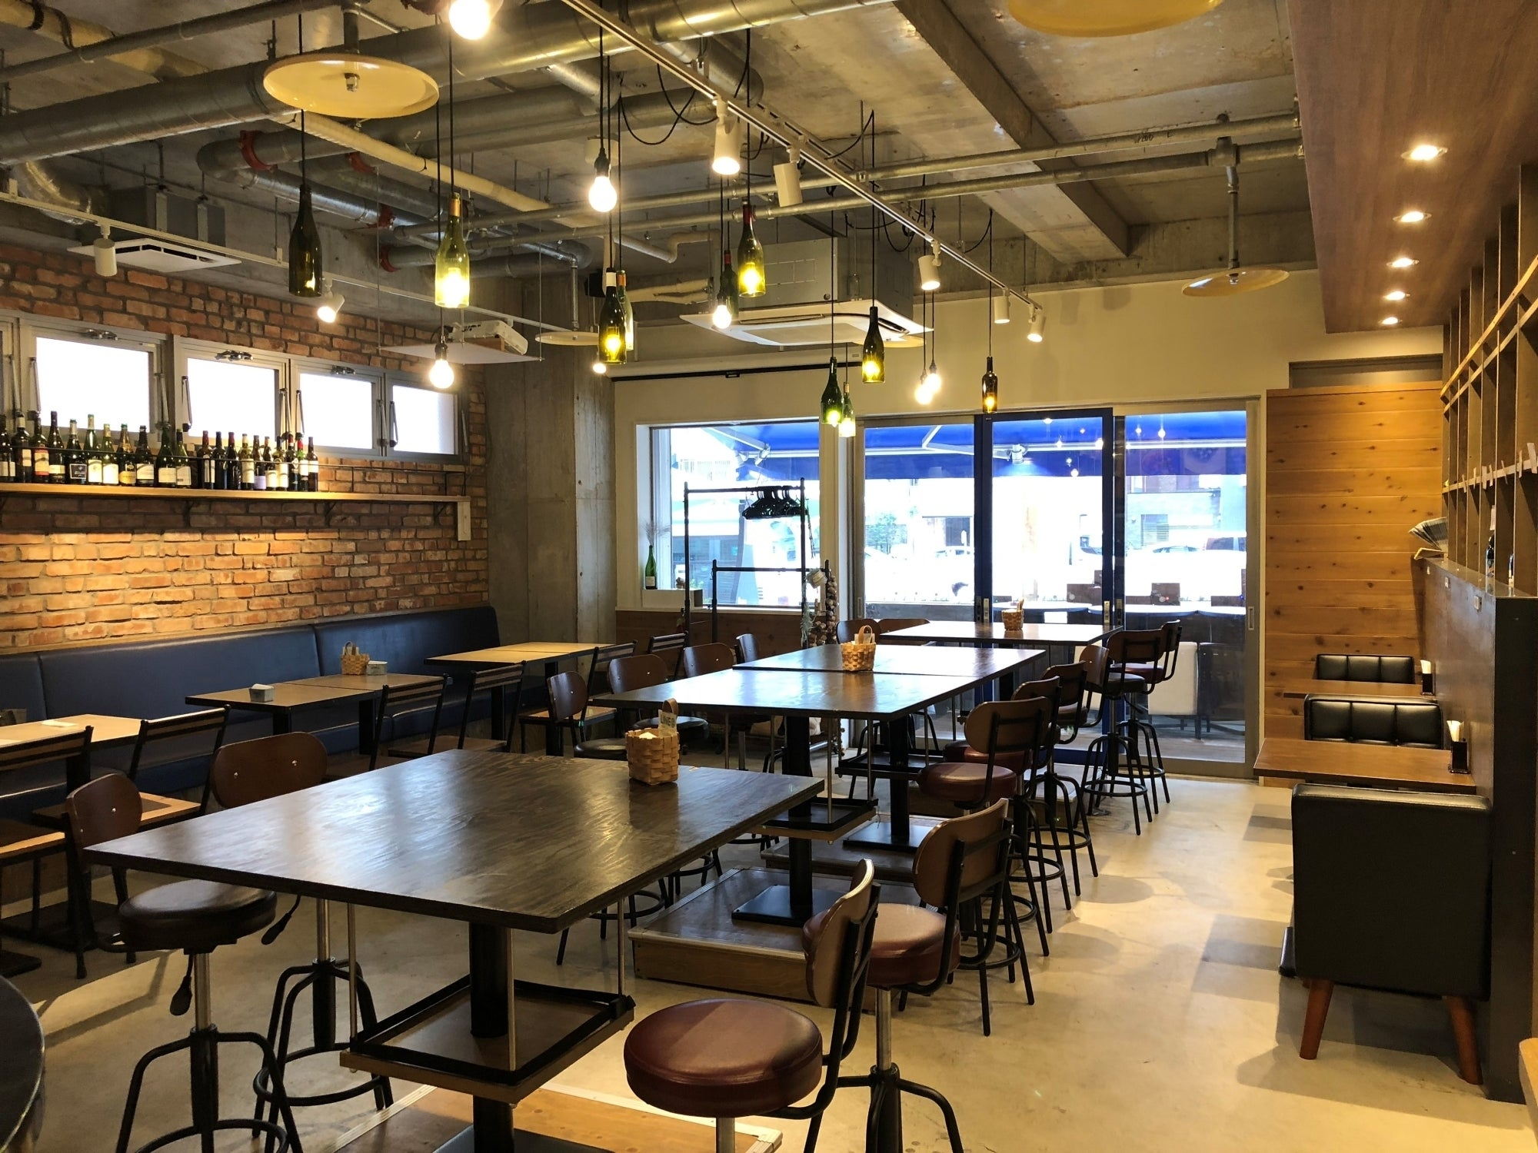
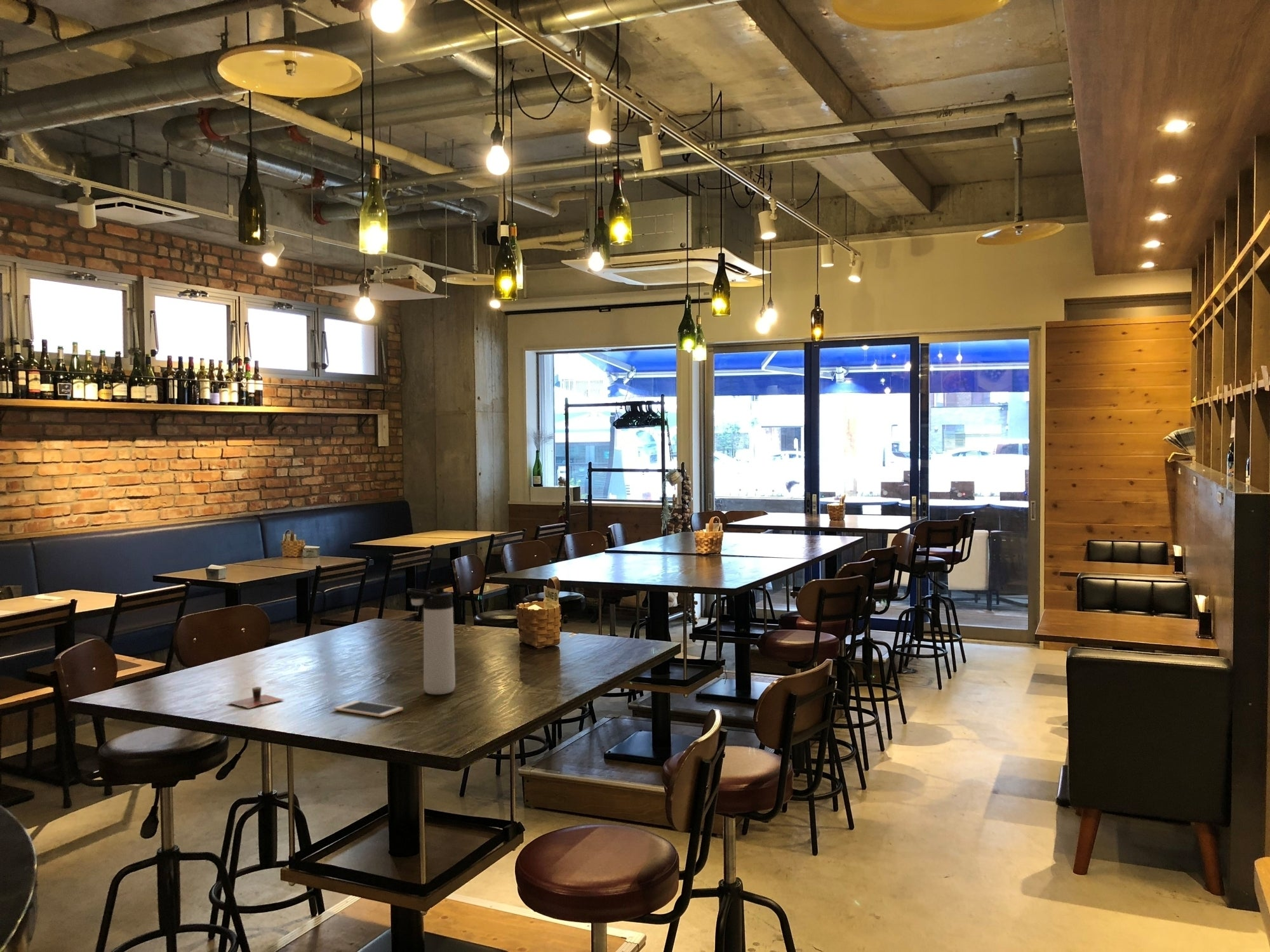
+ cell phone [333,700,404,718]
+ thermos bottle [406,587,456,695]
+ cup [228,686,285,709]
